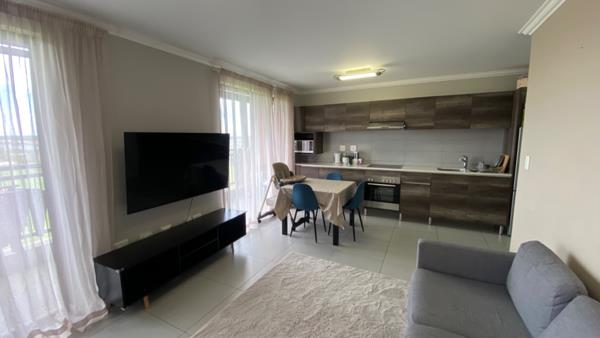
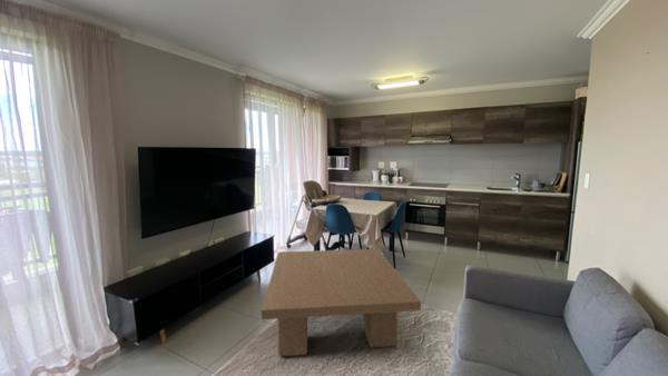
+ coffee table [261,248,422,357]
